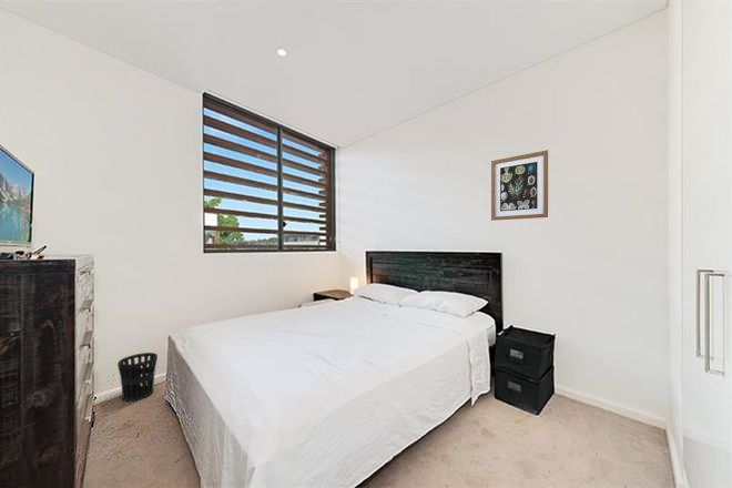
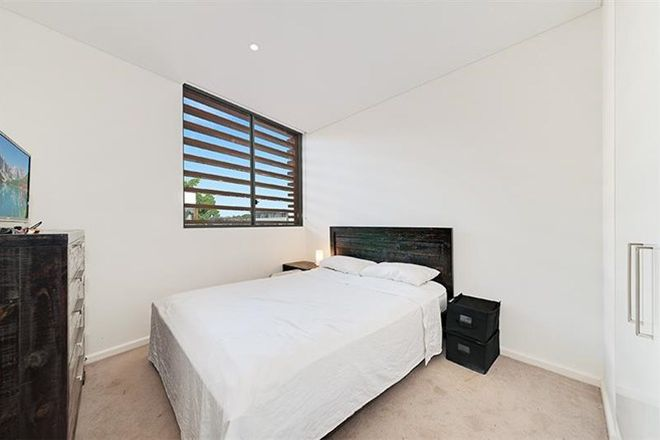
- wall art [490,149,549,222]
- wastebasket [116,352,159,403]
